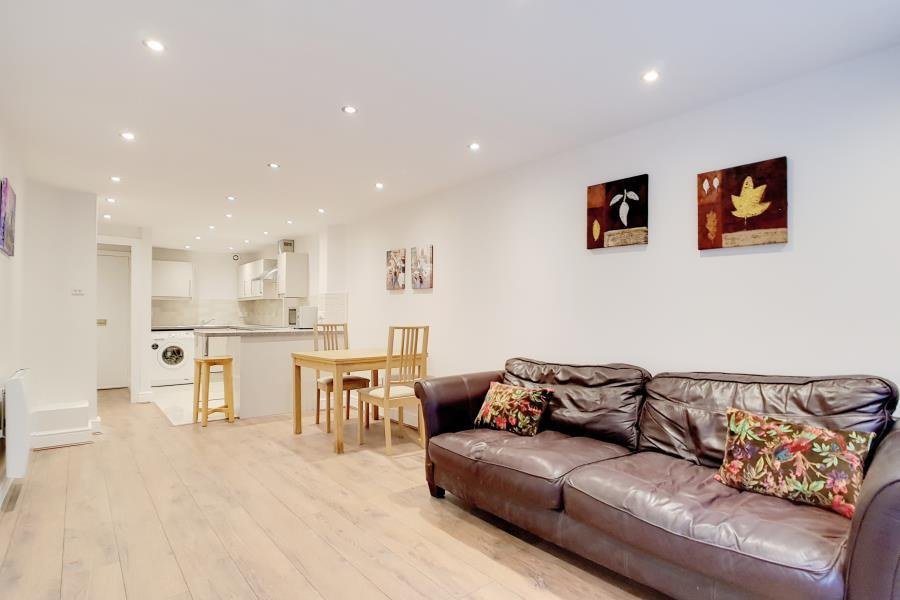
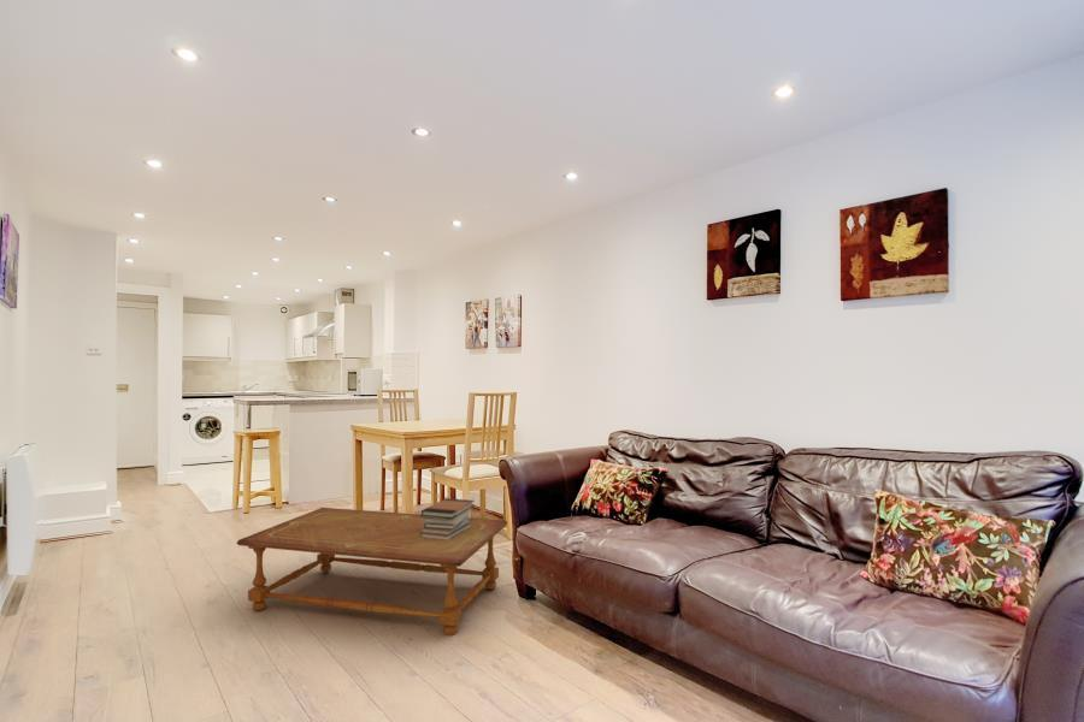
+ book stack [419,497,476,540]
+ coffee table [235,507,508,637]
